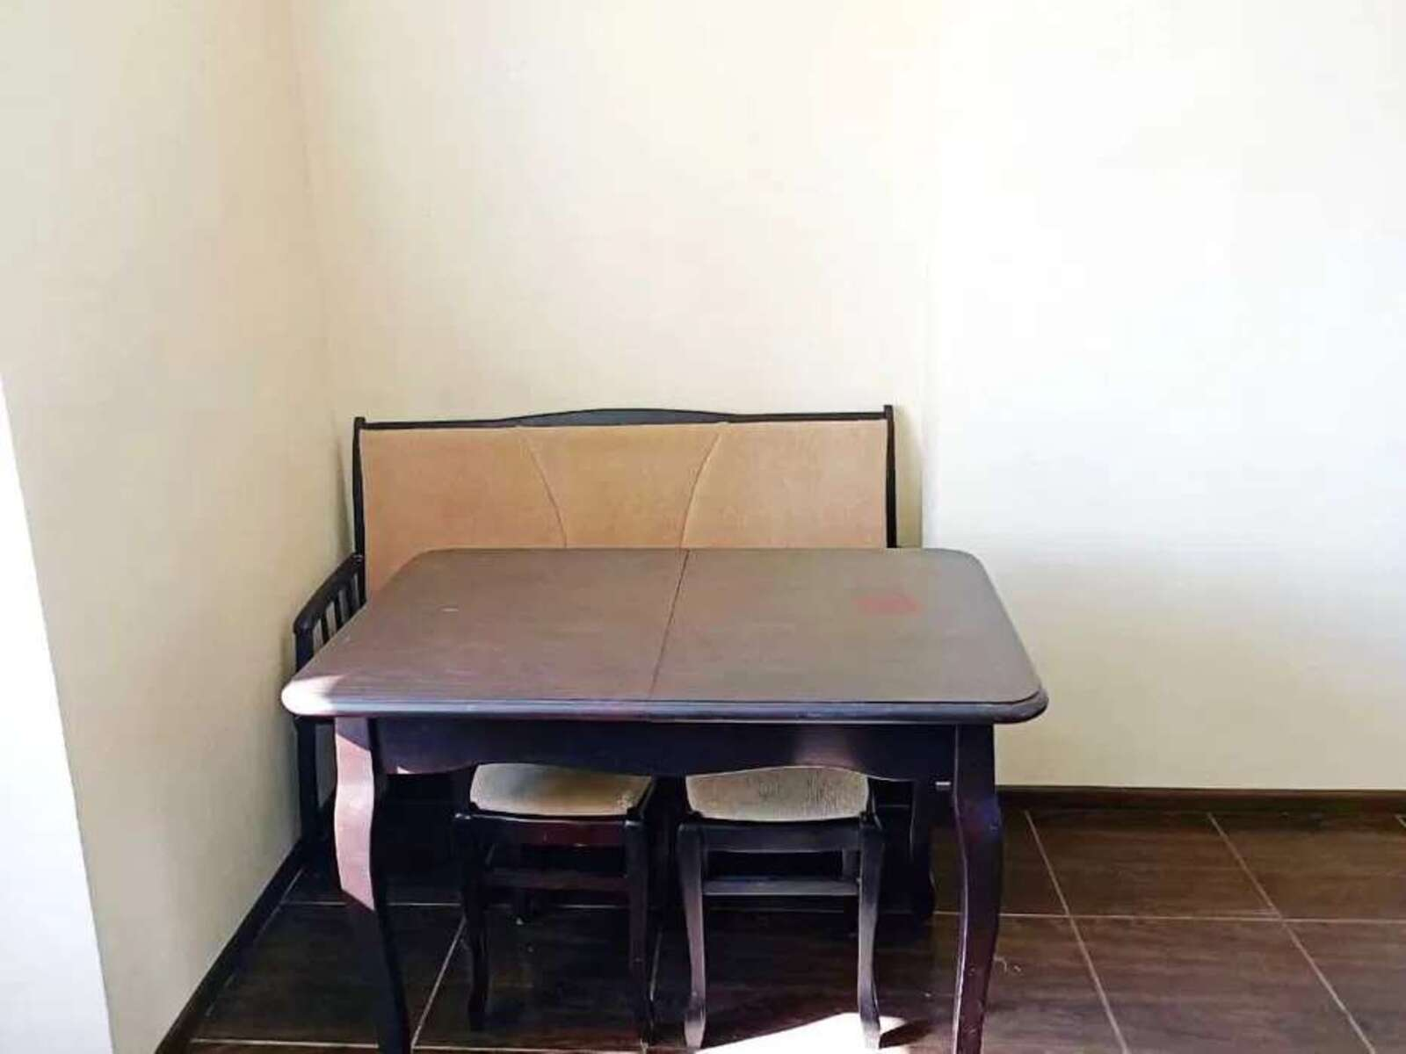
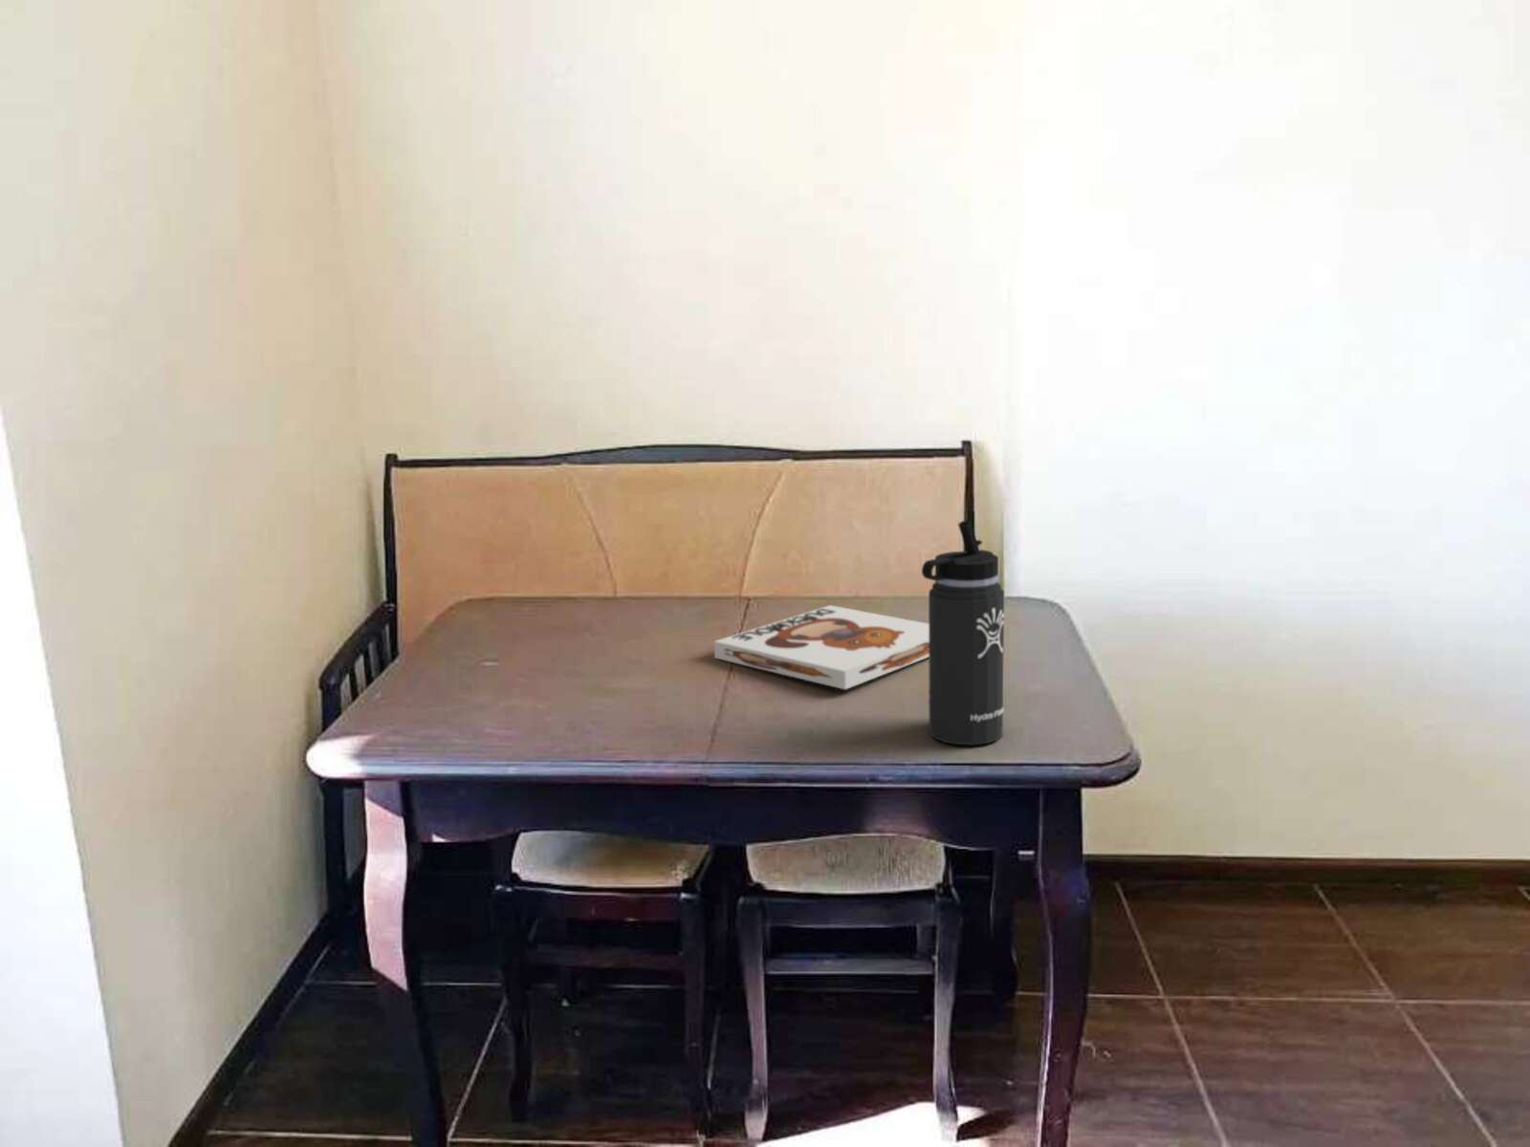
+ thermos bottle [920,520,1005,746]
+ board game [713,604,930,690]
